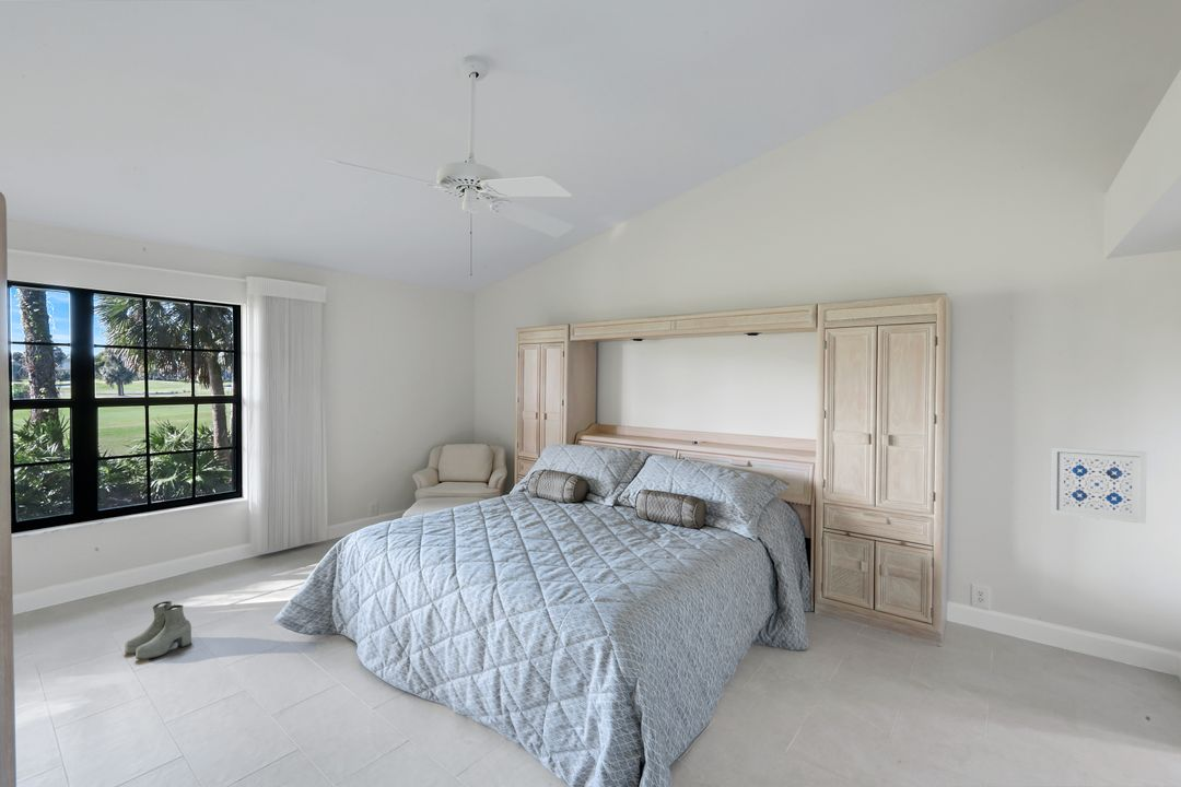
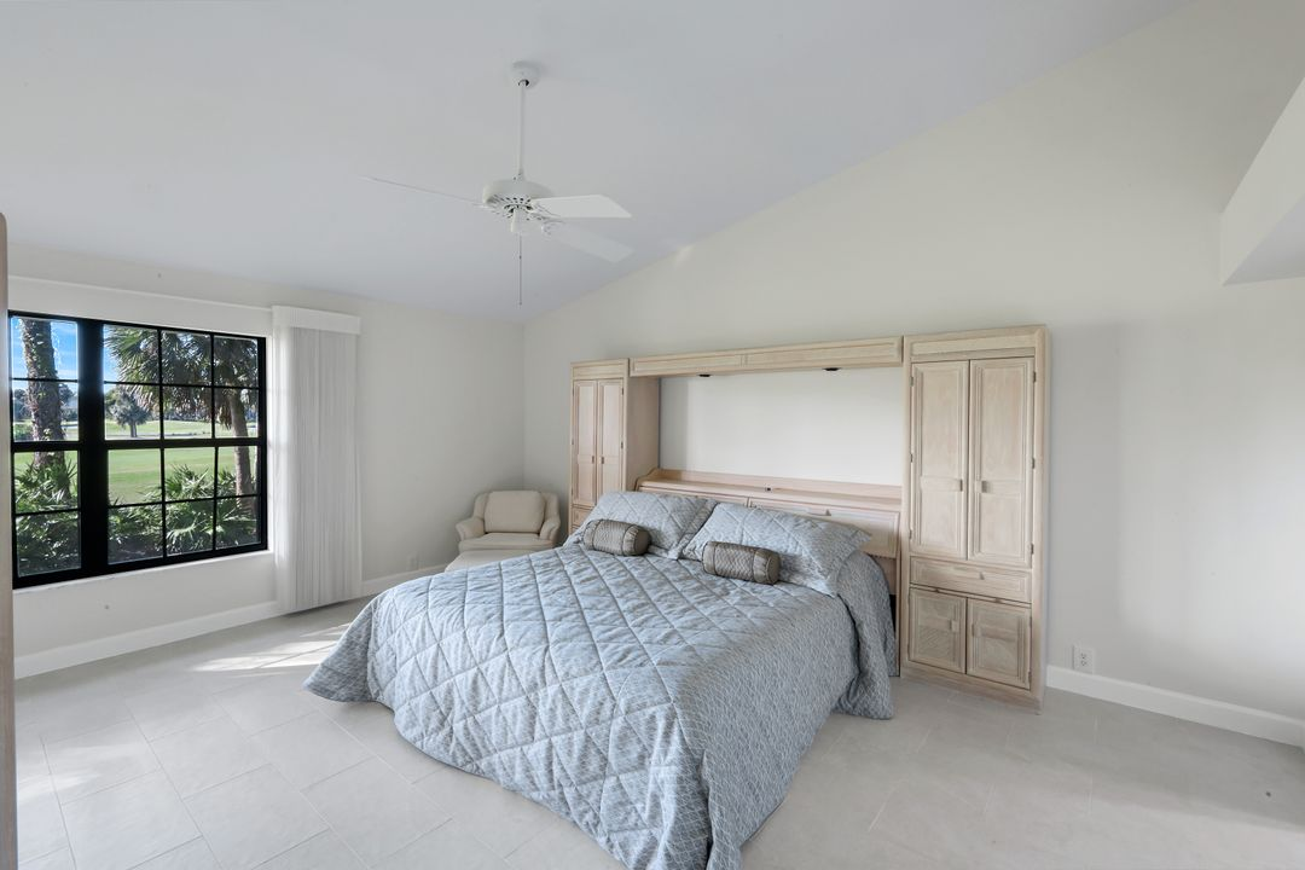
- wall art [1050,446,1147,525]
- boots [124,600,192,660]
